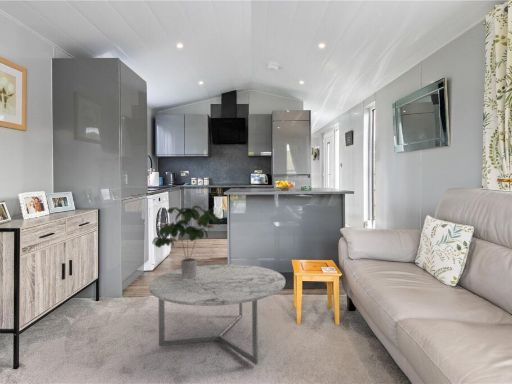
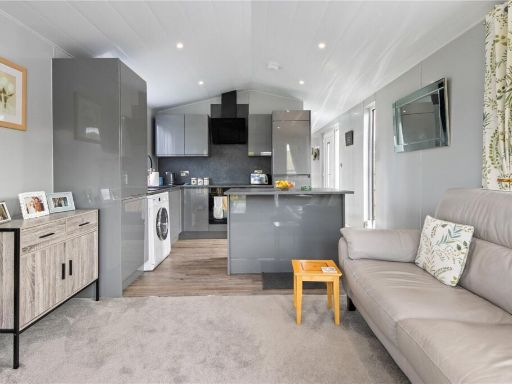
- potted plant [151,205,221,279]
- coffee table [148,263,286,365]
